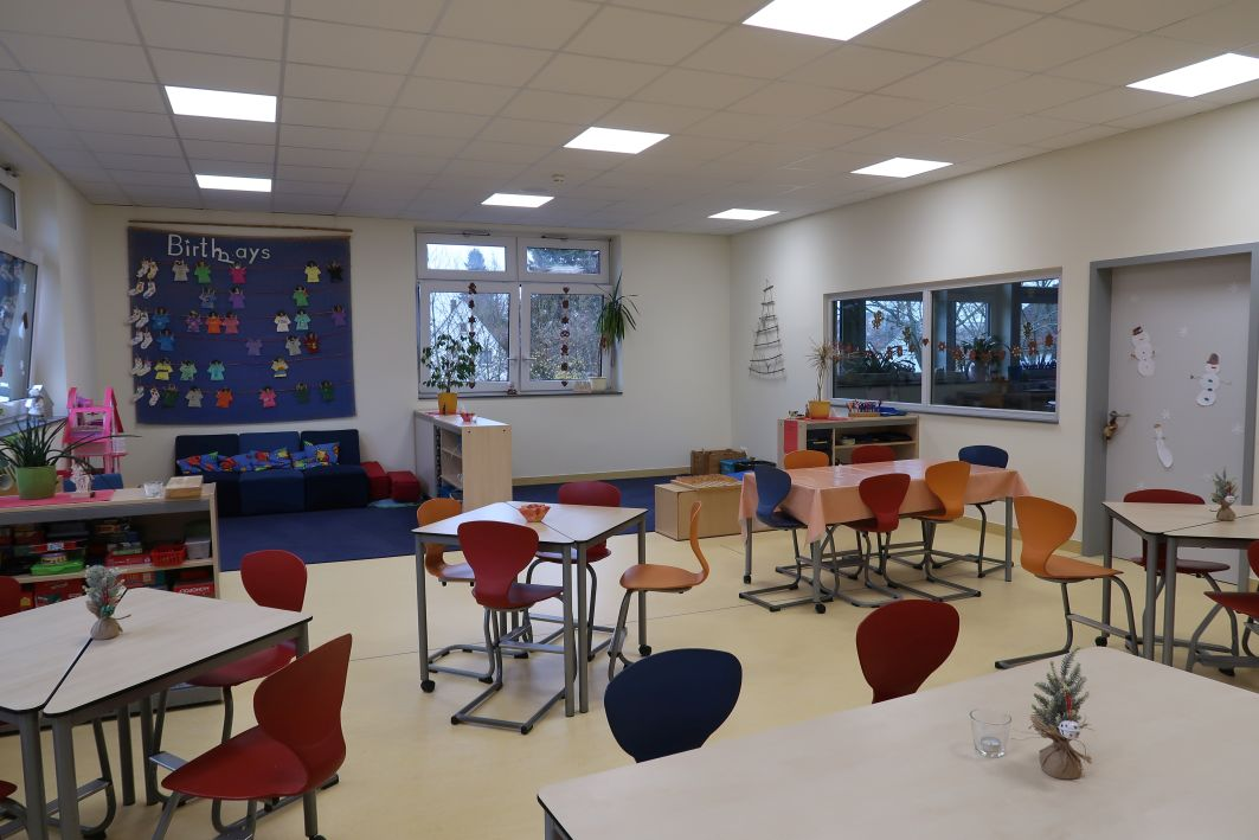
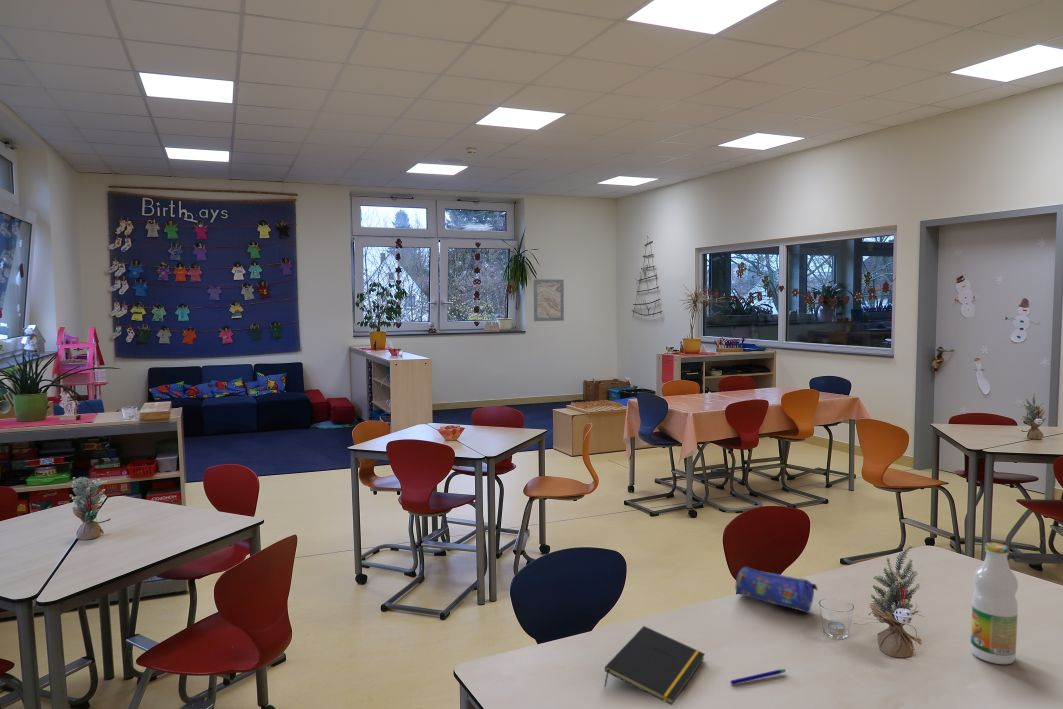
+ bottle [969,542,1019,665]
+ wall art [533,278,565,322]
+ notepad [603,625,706,706]
+ pencil case [734,566,819,614]
+ pen [730,668,786,686]
